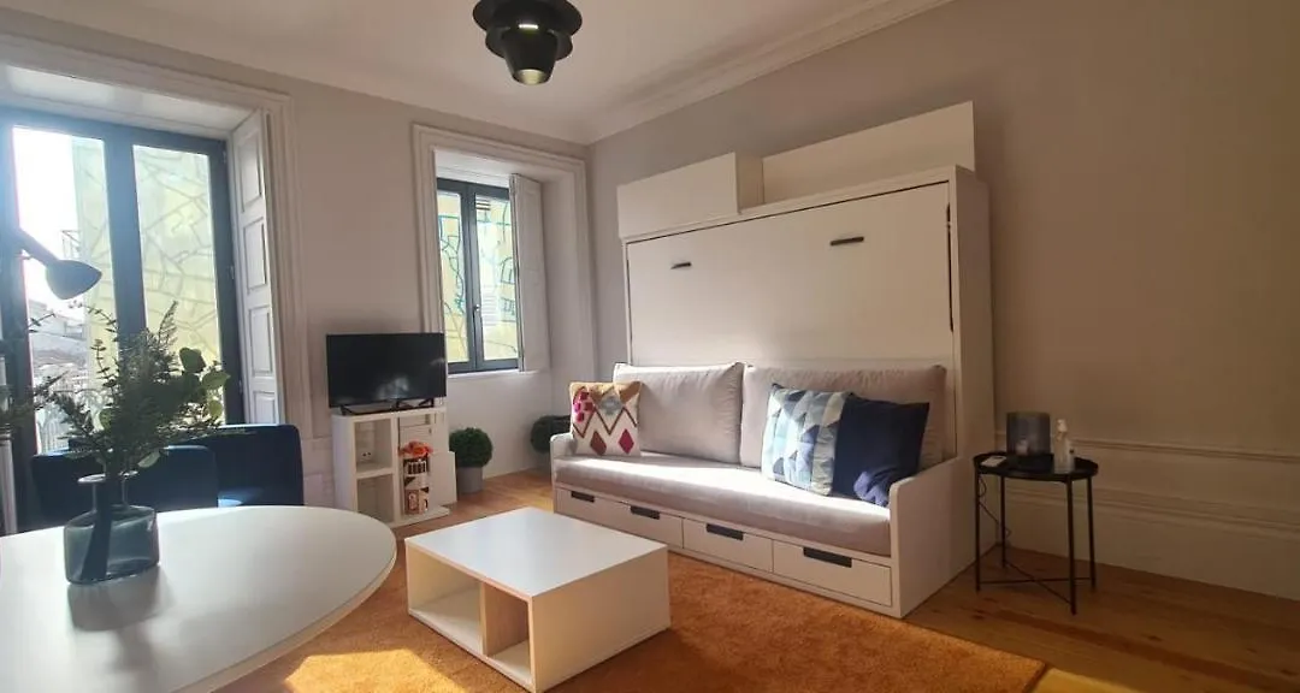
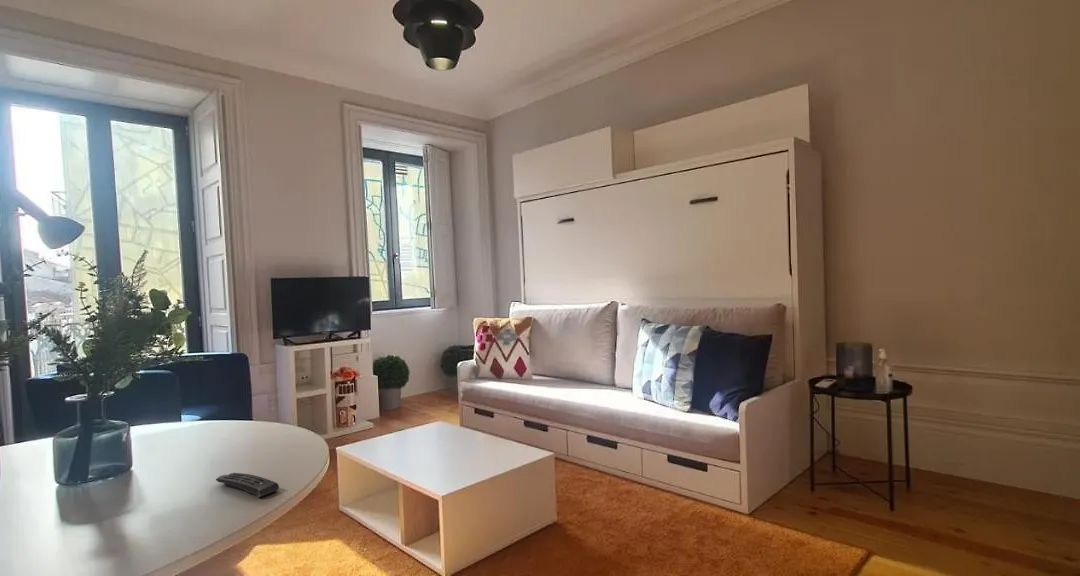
+ remote control [215,472,280,498]
